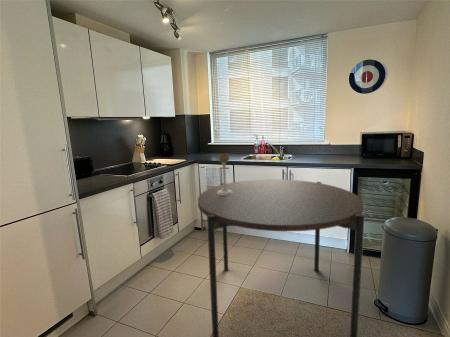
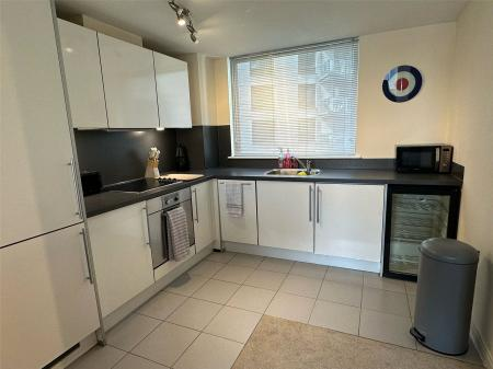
- dining table [197,178,366,337]
- candle holder [217,152,233,195]
